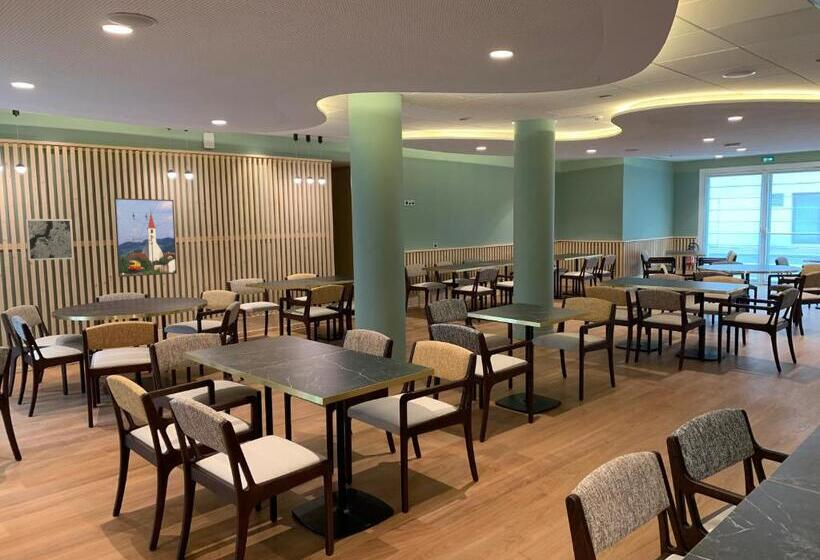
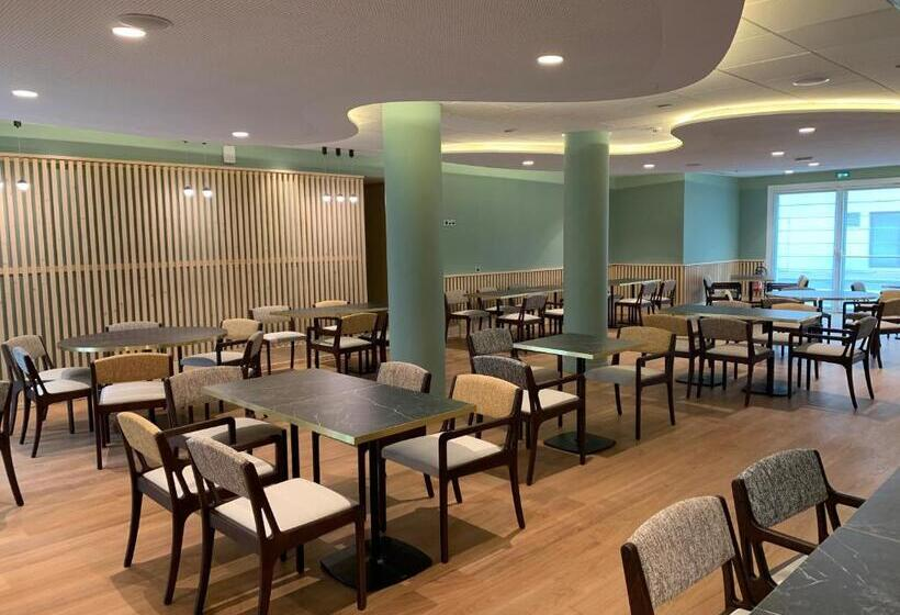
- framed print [113,197,178,278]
- wall art [24,218,75,261]
